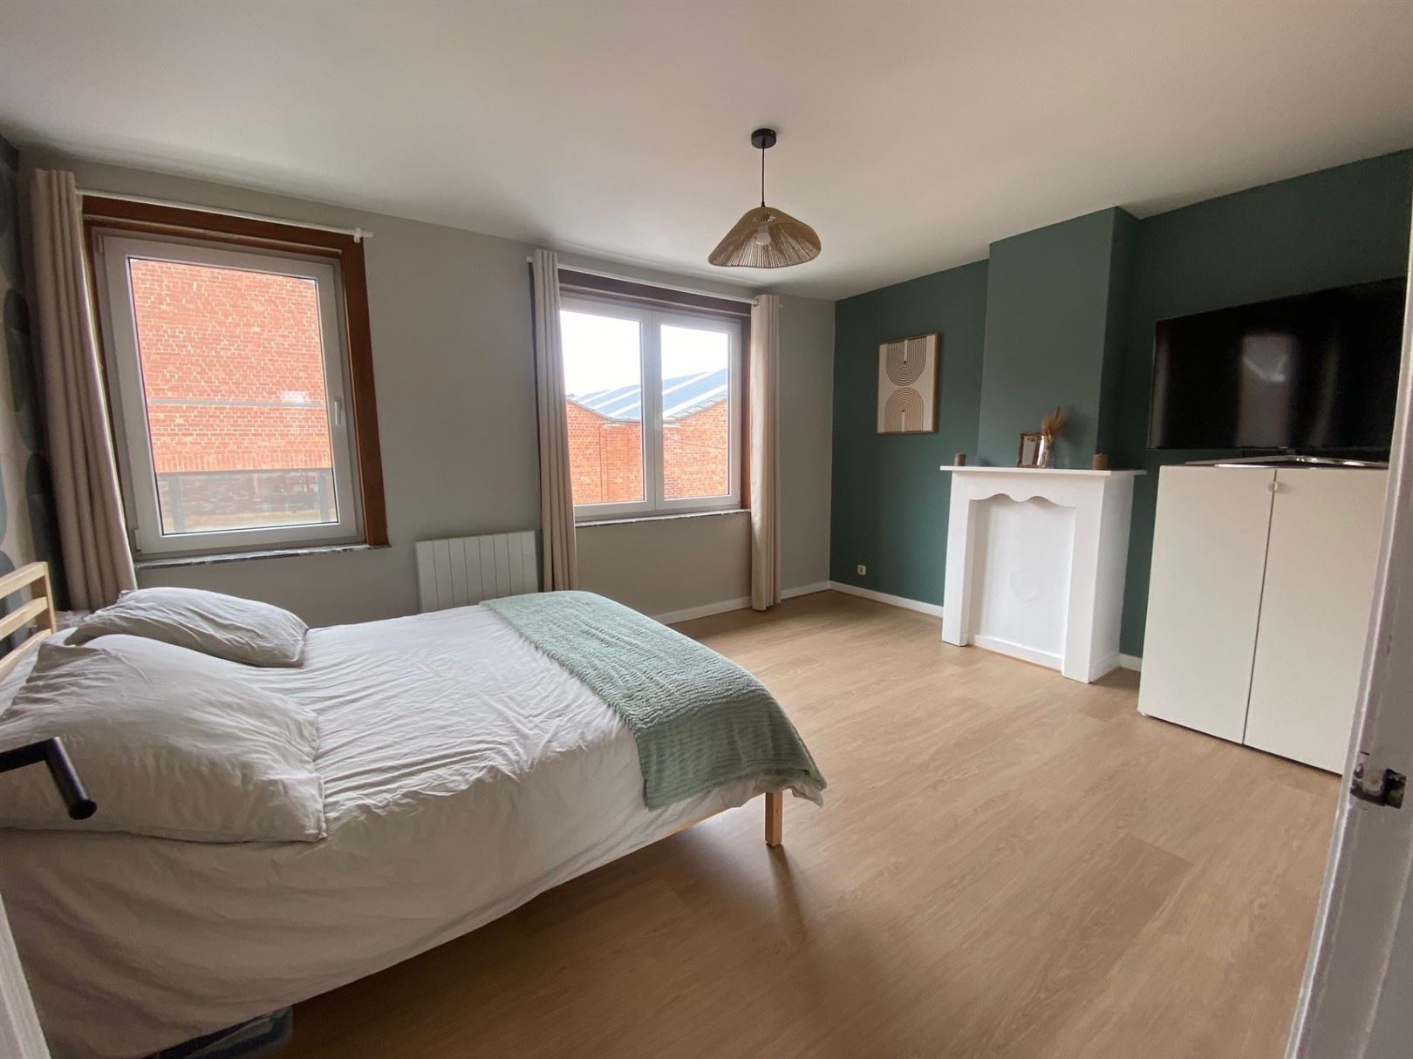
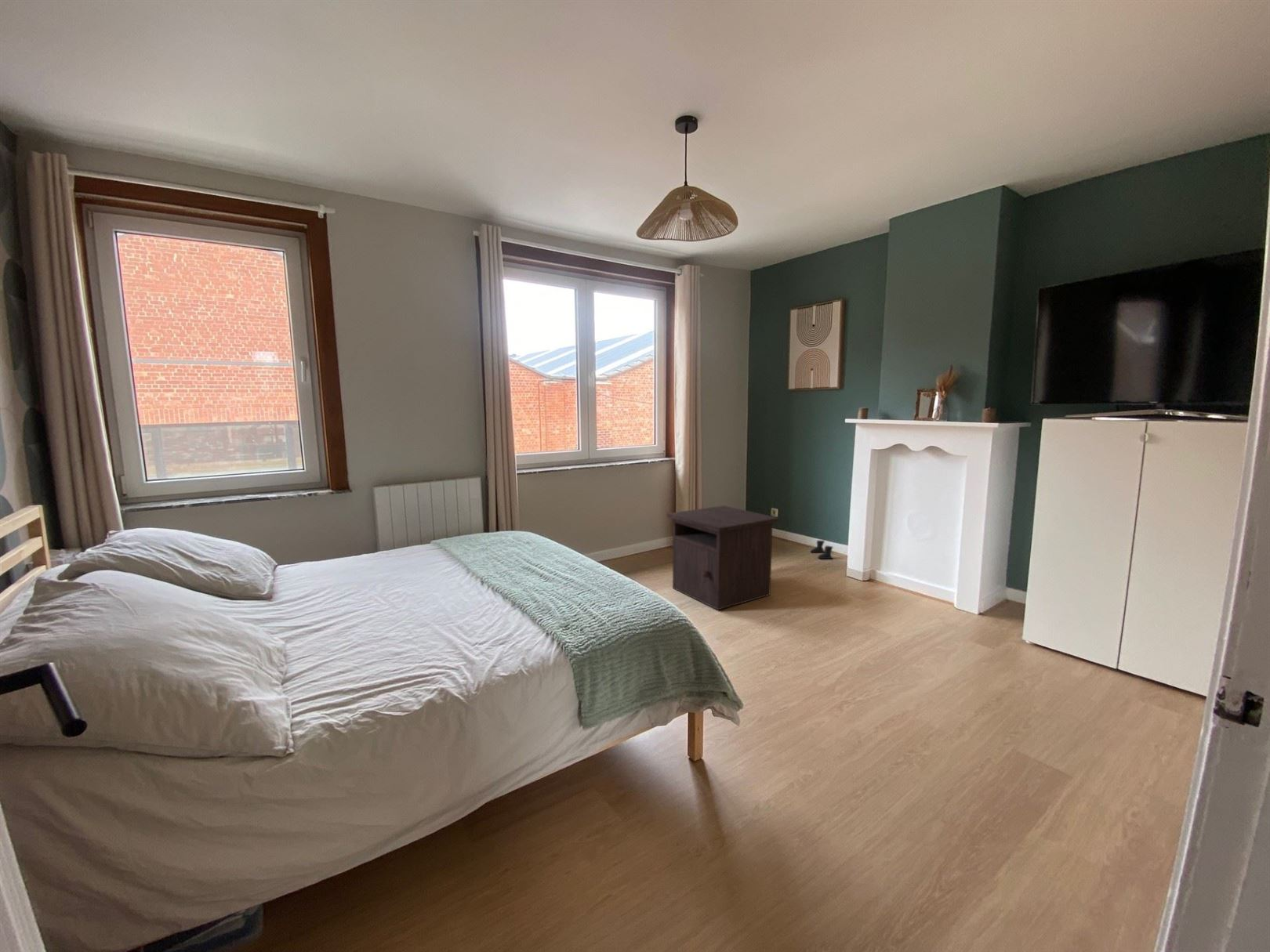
+ nightstand [666,505,780,611]
+ boots [810,540,834,559]
